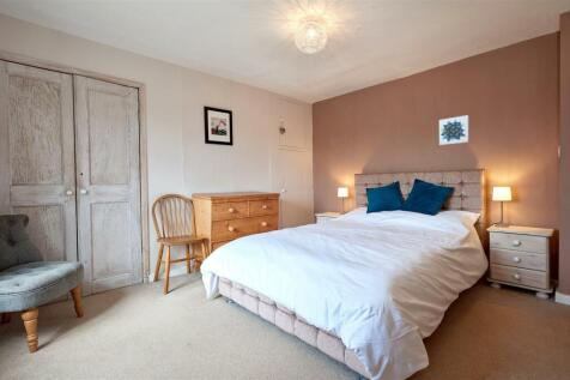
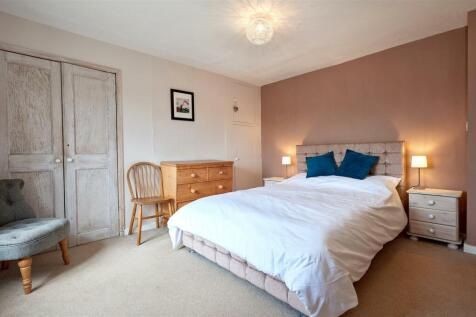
- wall art [438,114,471,146]
